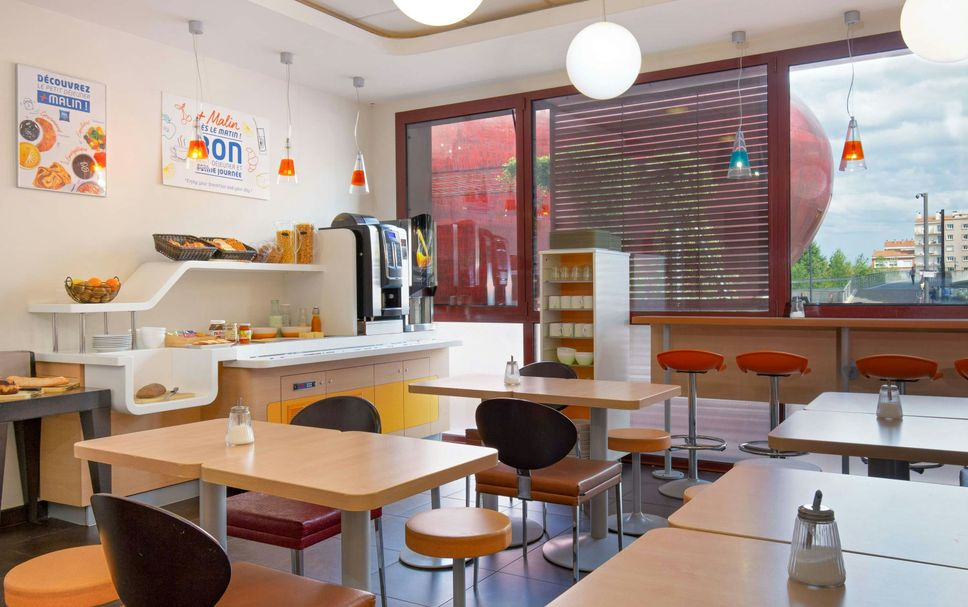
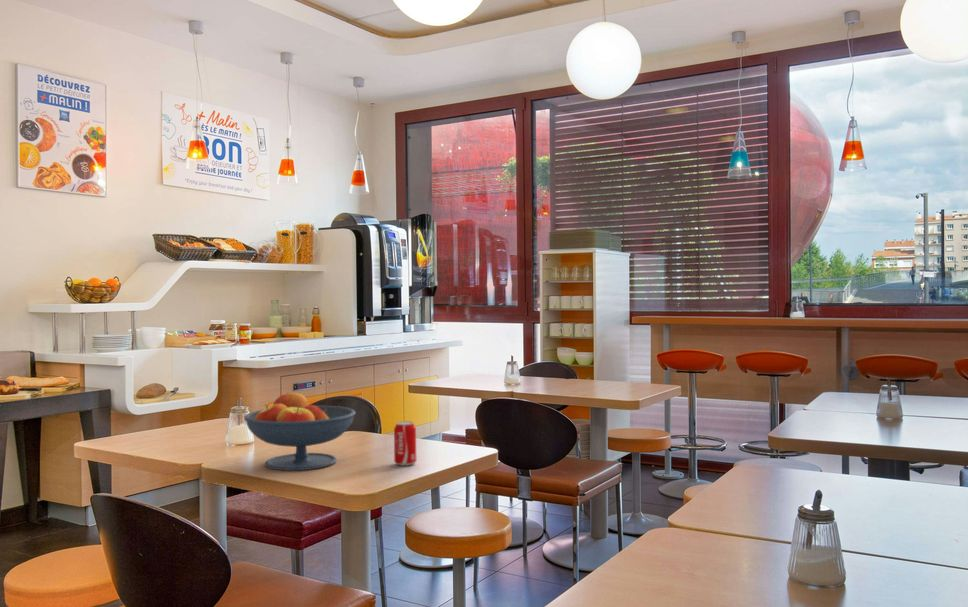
+ fruit bowl [243,391,357,472]
+ beverage can [393,420,417,467]
